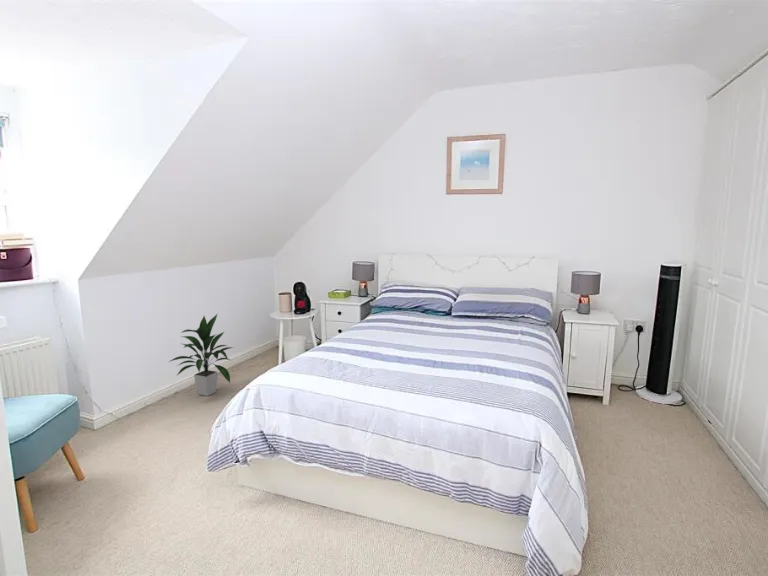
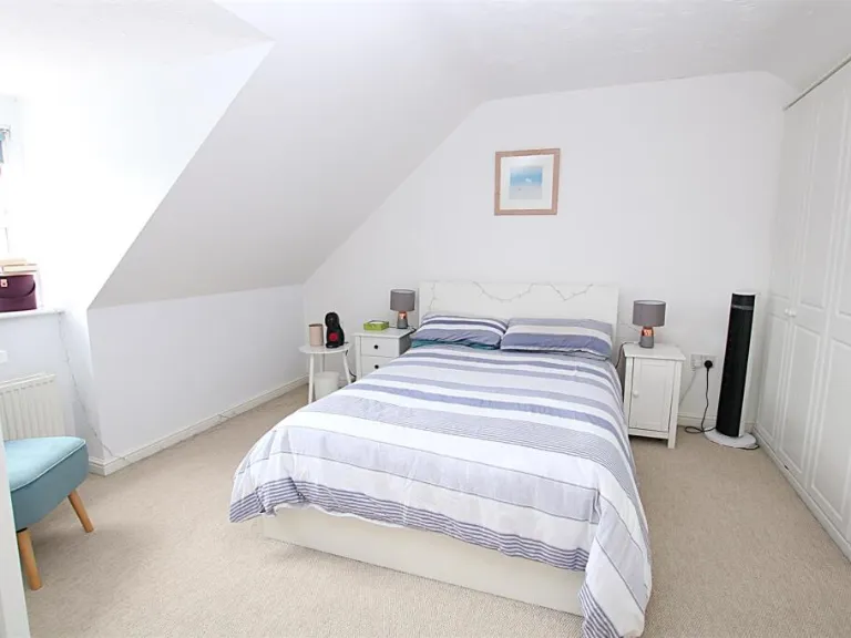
- indoor plant [168,313,234,397]
